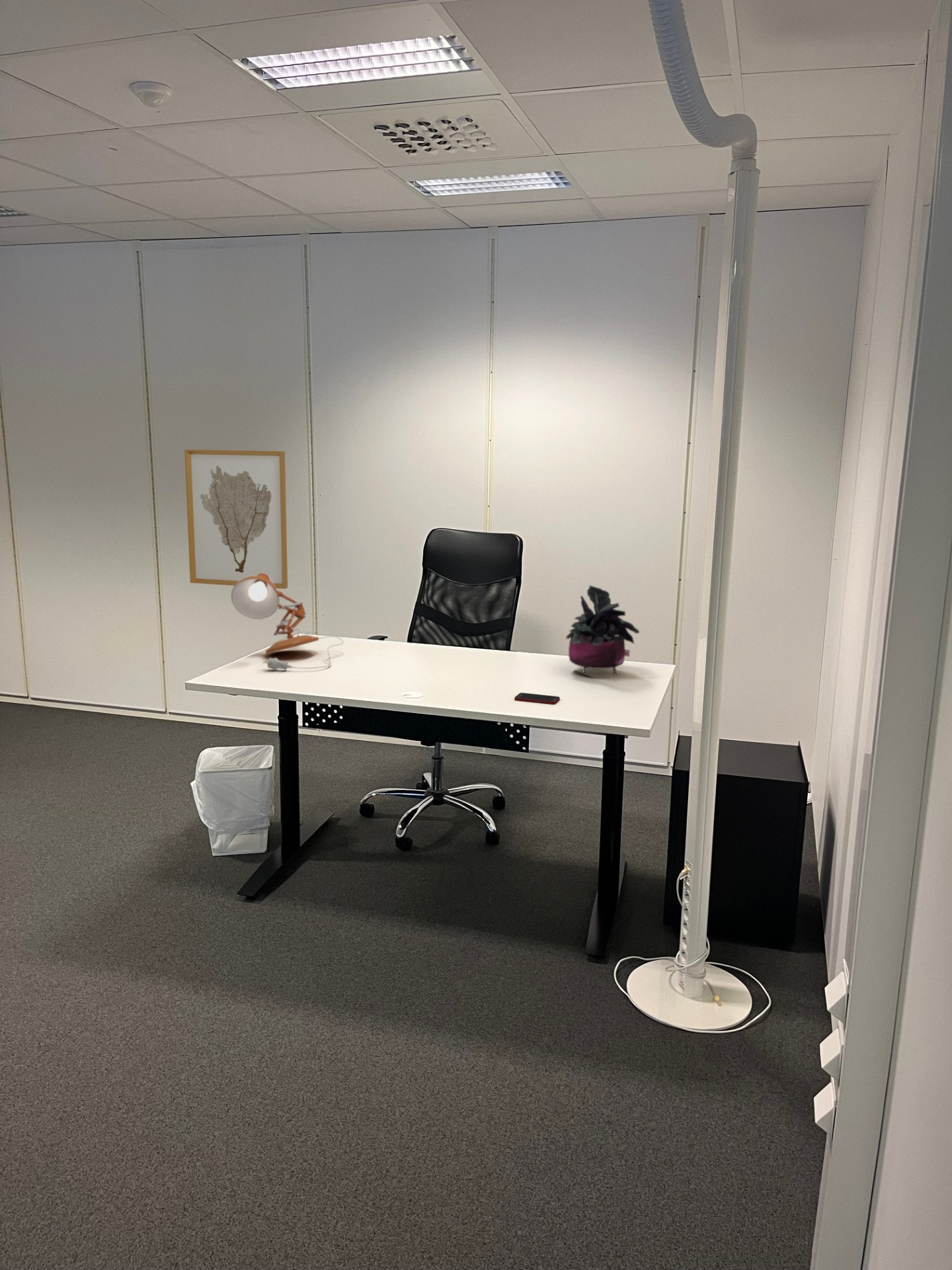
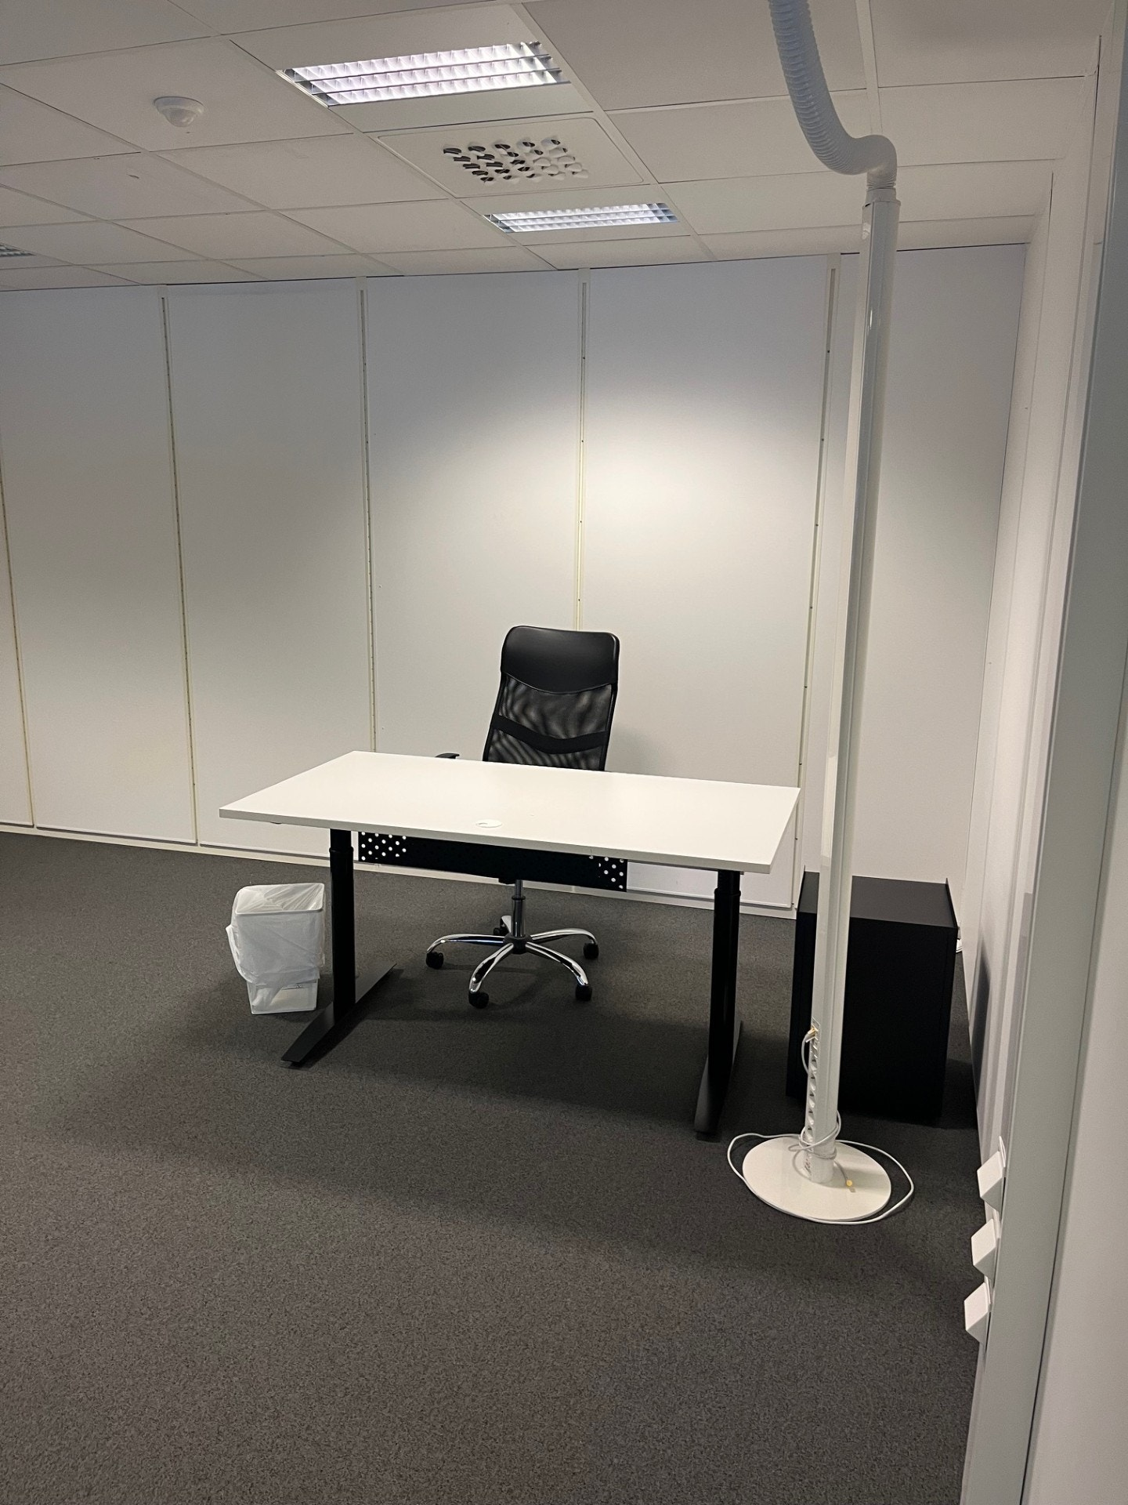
- cell phone [514,692,561,705]
- wall art [184,449,288,589]
- potted plant [565,585,640,676]
- desk lamp [231,573,344,671]
